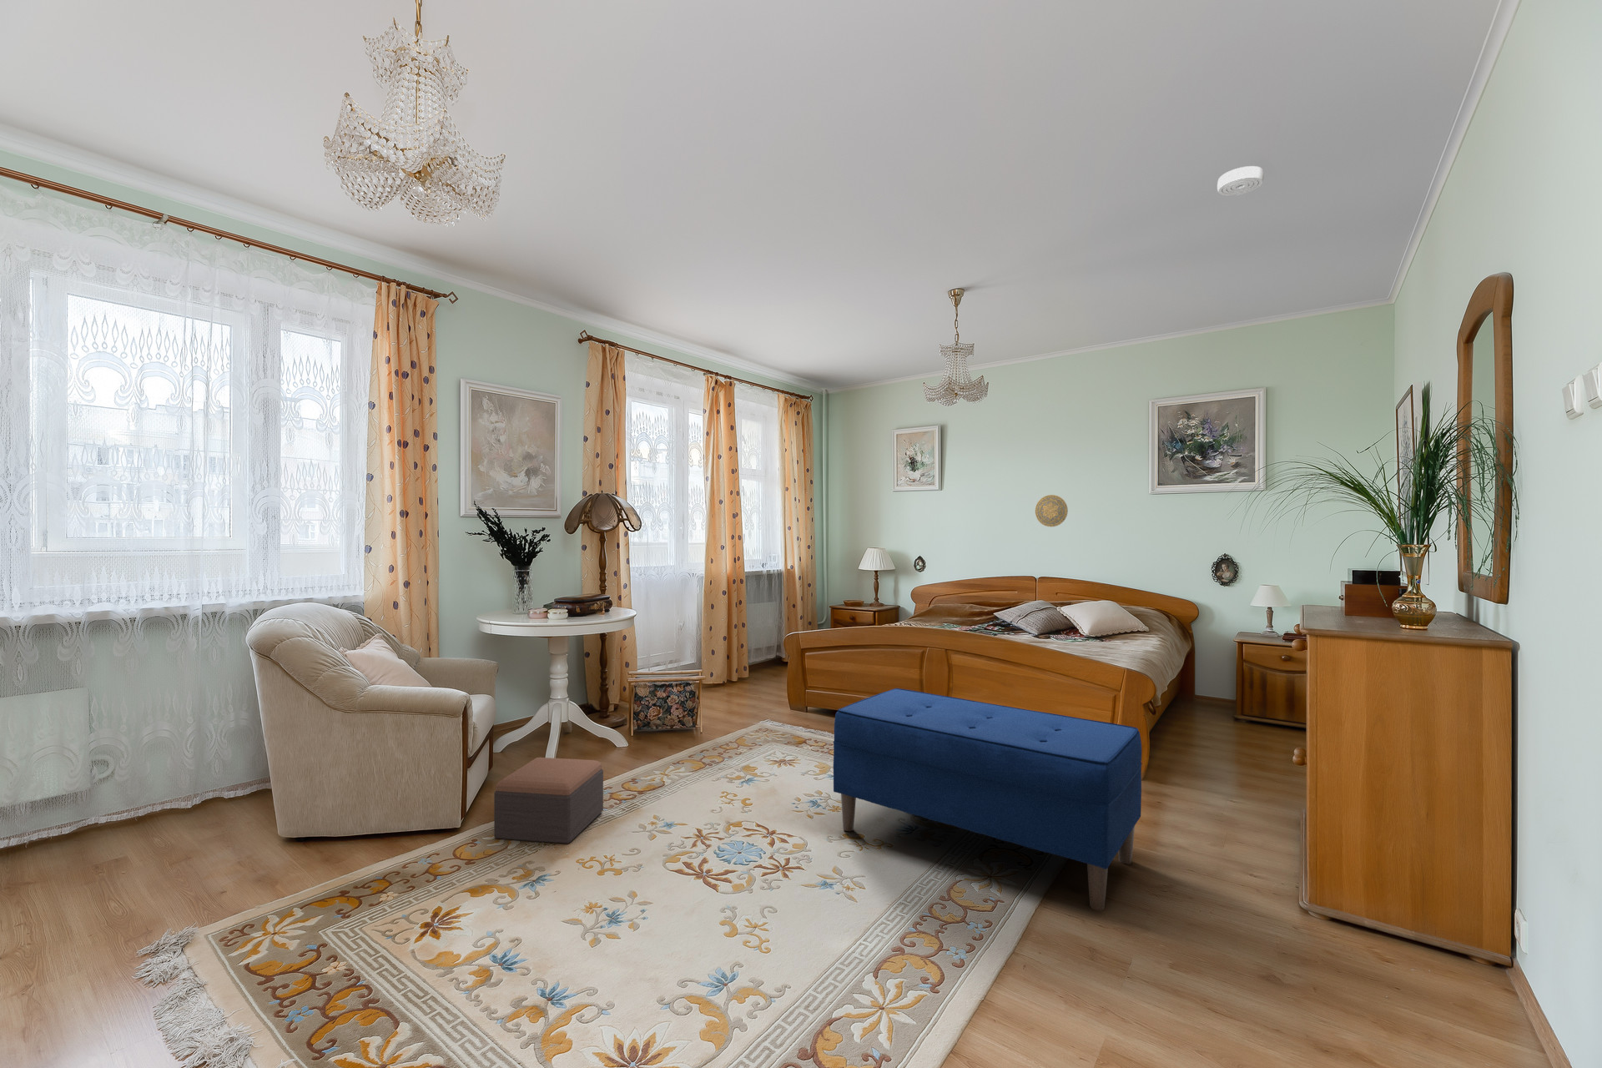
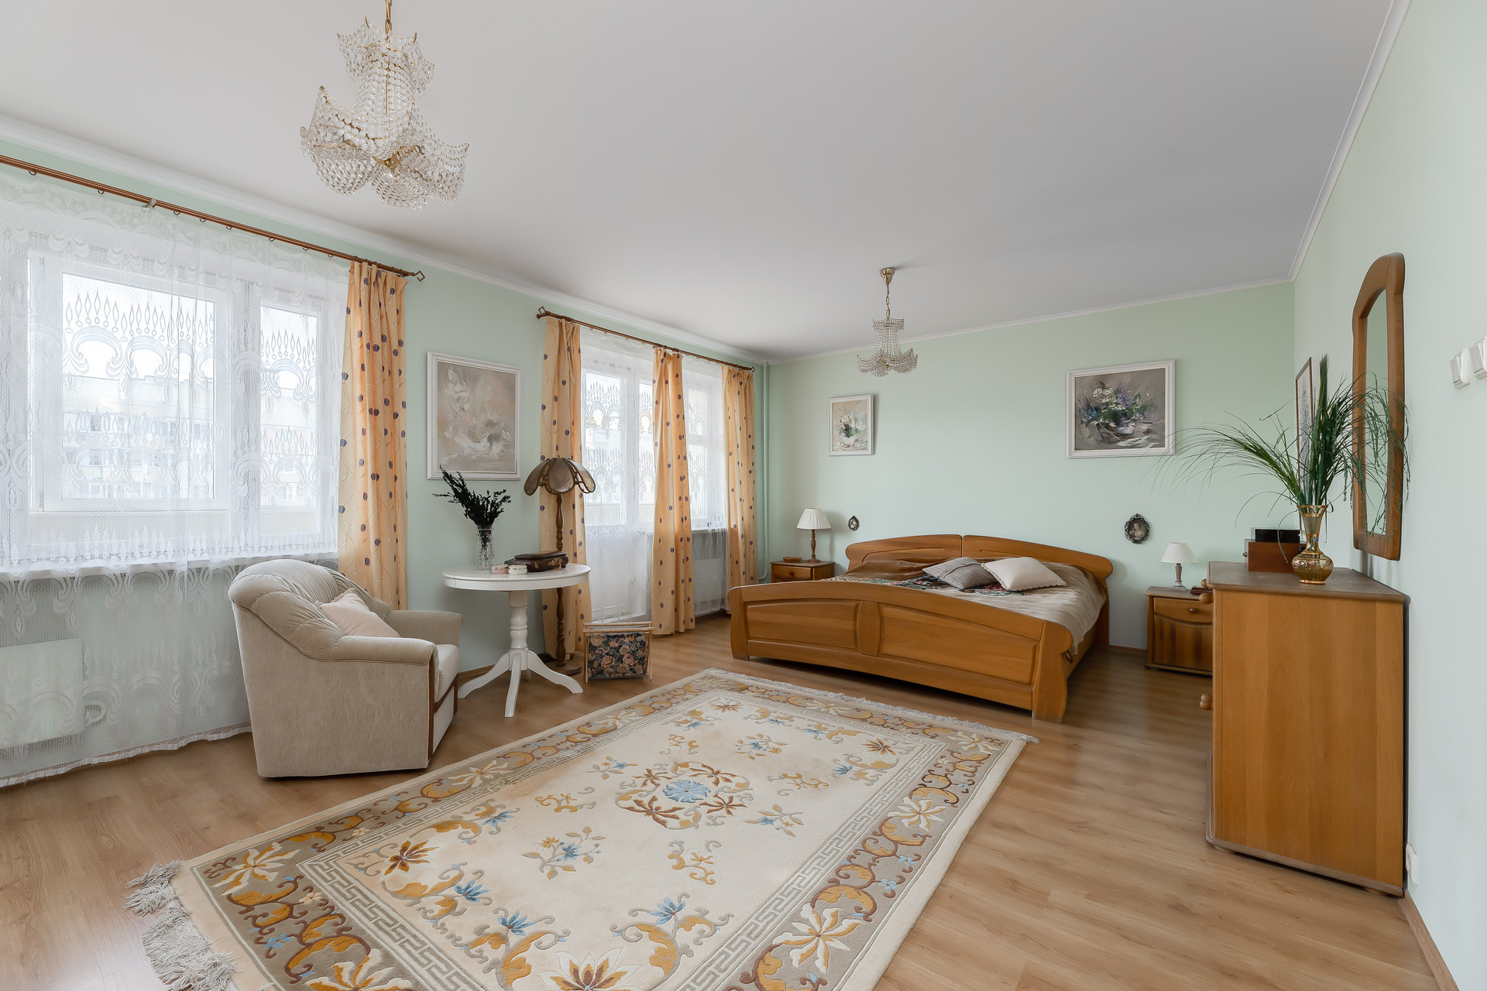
- smoke detector [1217,166,1265,197]
- footstool [493,757,604,844]
- bench [833,688,1142,912]
- decorative plate [1035,493,1069,527]
